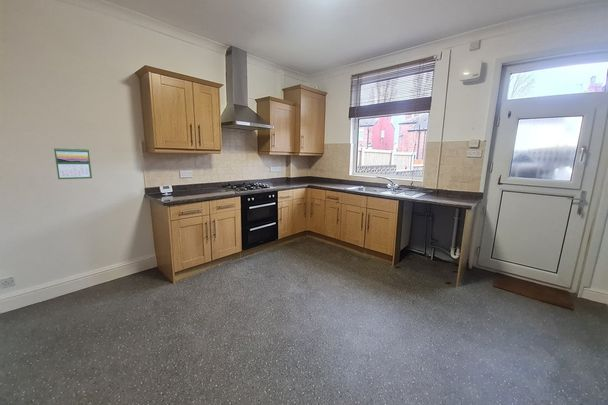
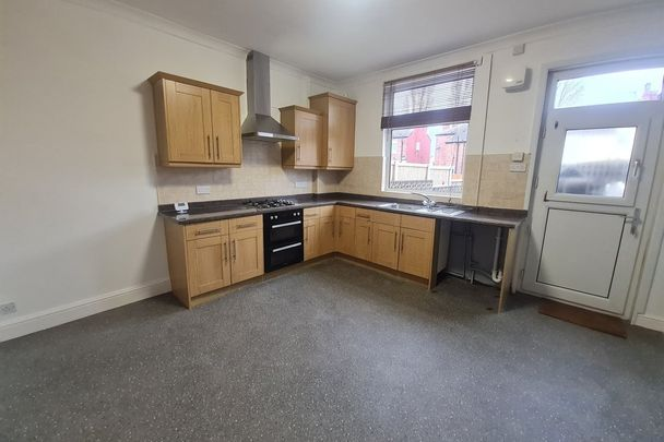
- calendar [53,147,93,180]
